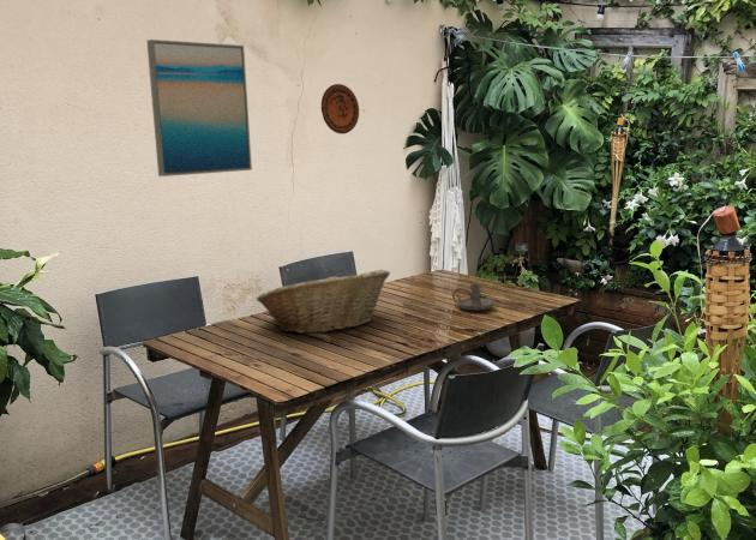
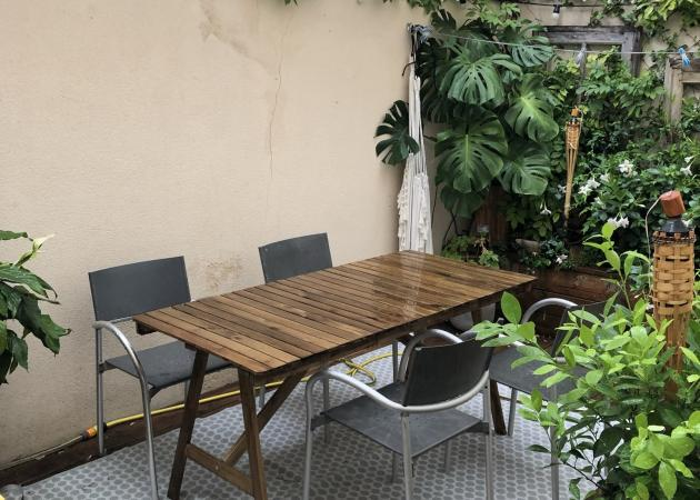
- candle holder [451,282,496,311]
- fruit basket [256,269,391,335]
- wall art [145,38,253,178]
- decorative plate [320,83,360,136]
